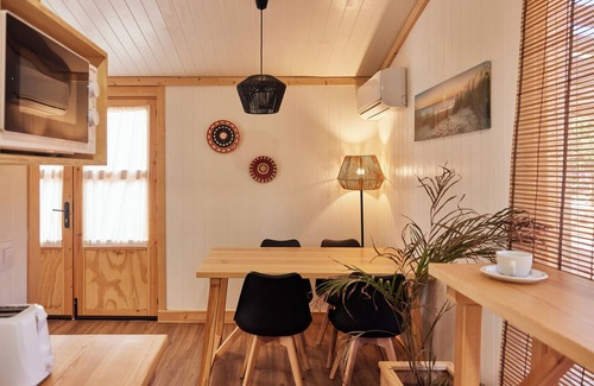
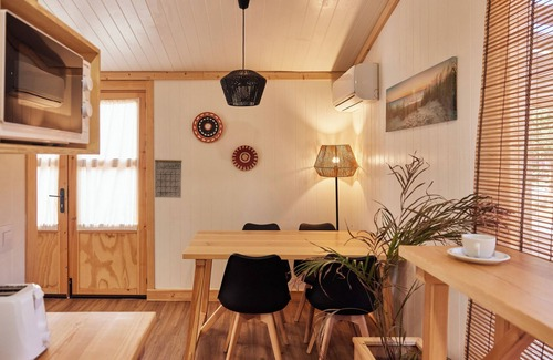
+ calendar [154,157,184,199]
